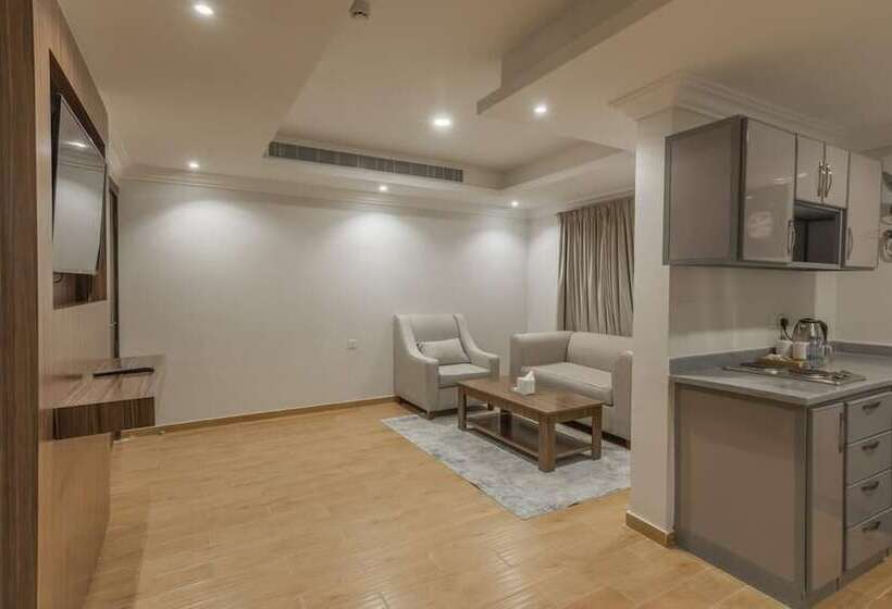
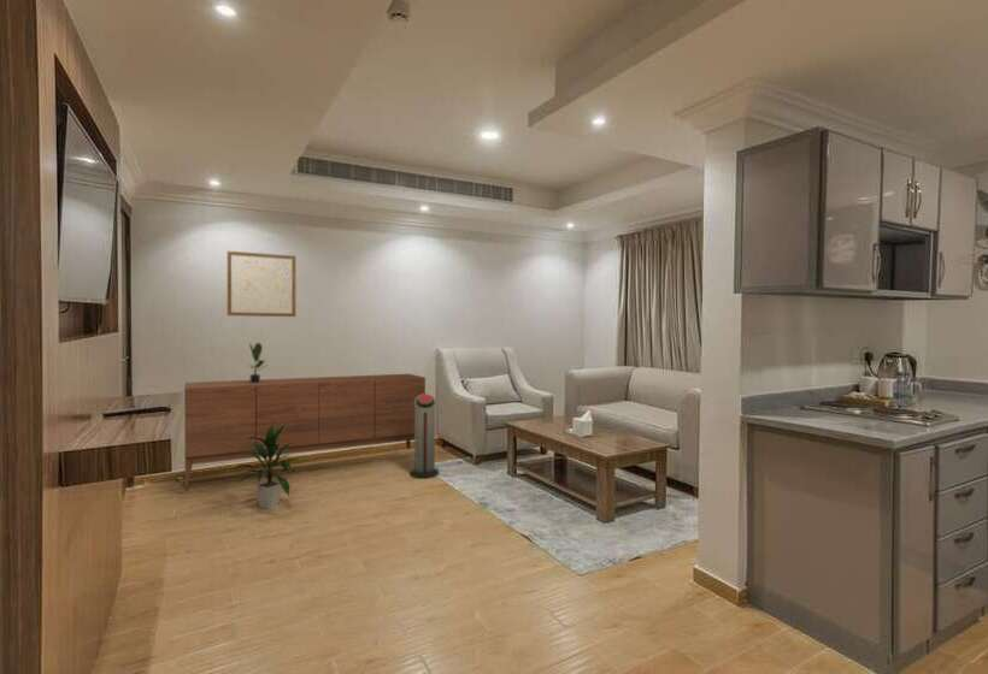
+ sideboard [183,373,427,491]
+ wall art [227,250,296,318]
+ potted plant [247,342,269,384]
+ indoor plant [230,422,300,510]
+ air purifier [408,392,441,479]
